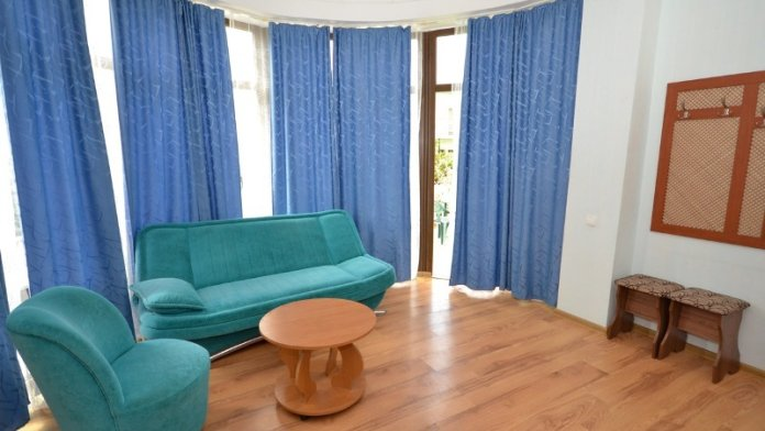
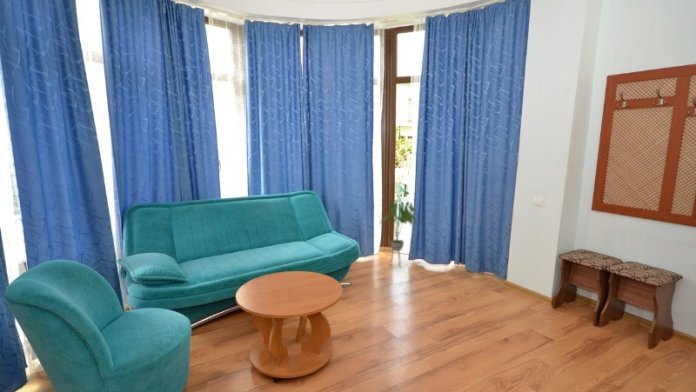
+ house plant [379,200,418,268]
